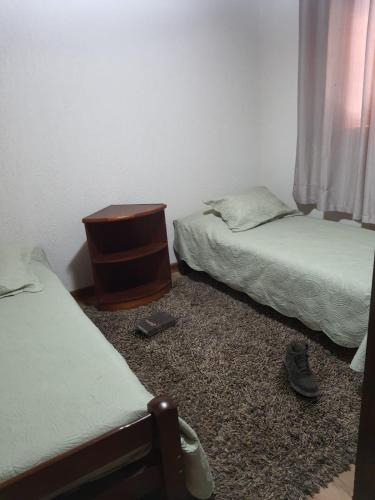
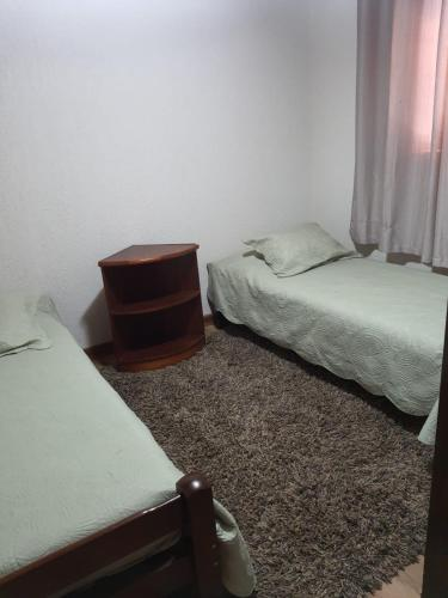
- sneaker [283,339,320,398]
- hardback book [135,309,177,338]
